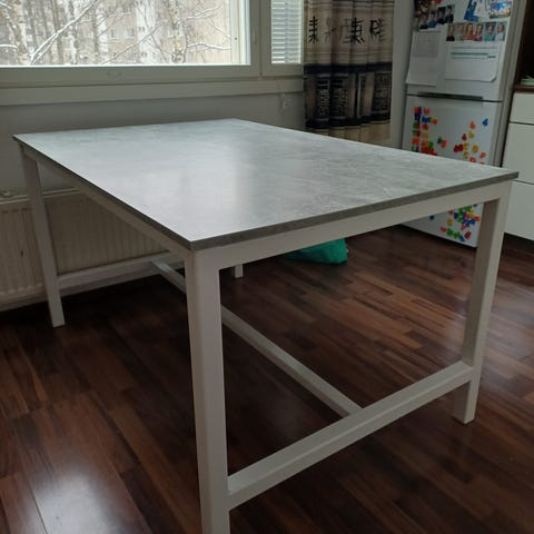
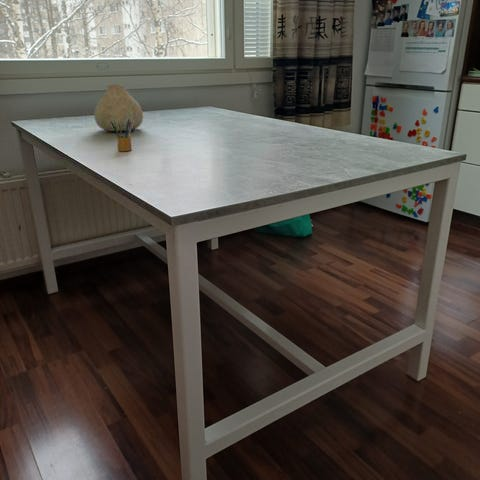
+ pencil box [110,117,134,152]
+ vase [93,83,144,132]
